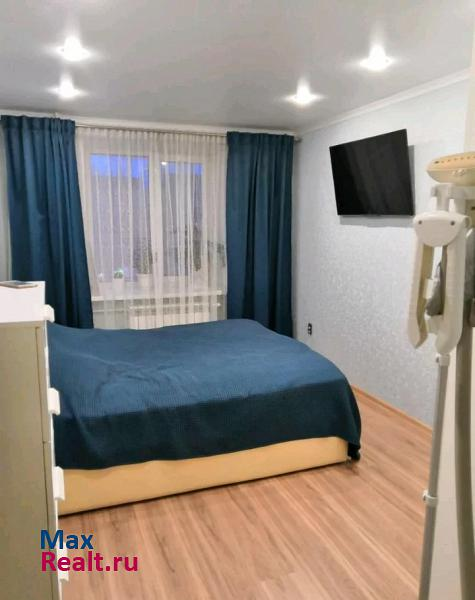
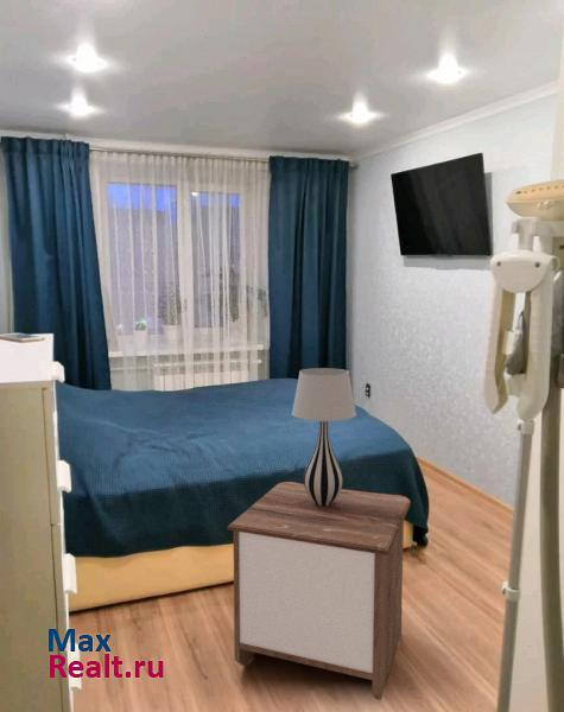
+ nightstand [227,481,412,701]
+ table lamp [291,367,357,506]
